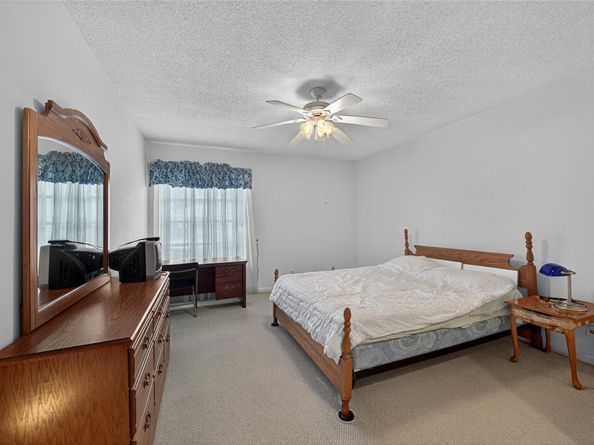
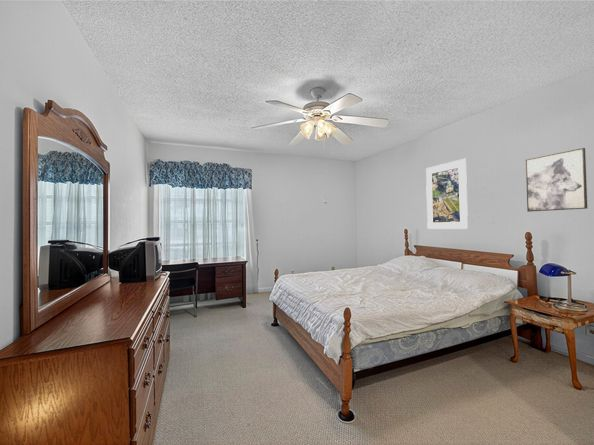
+ wall art [525,147,588,213]
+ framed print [425,158,469,230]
